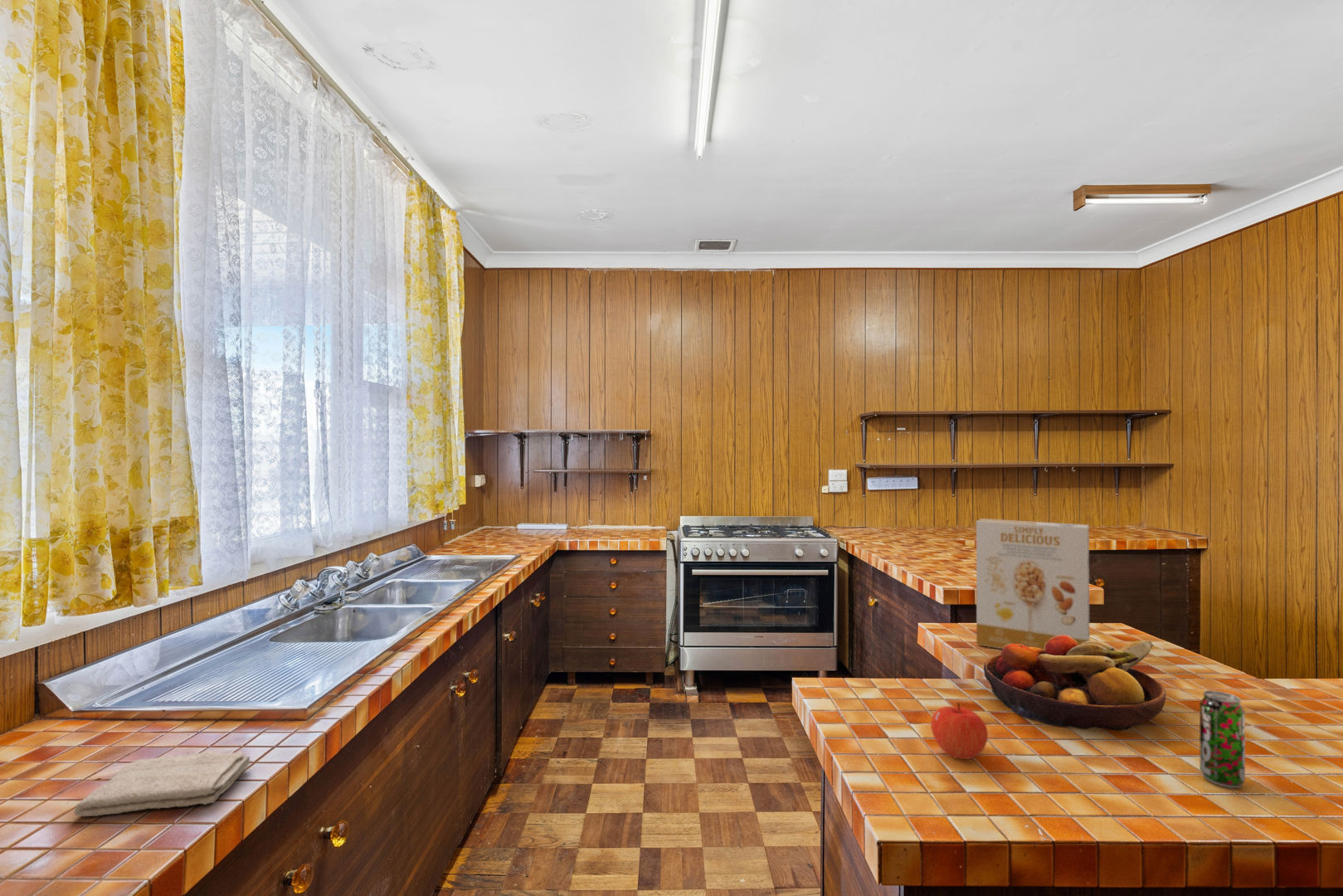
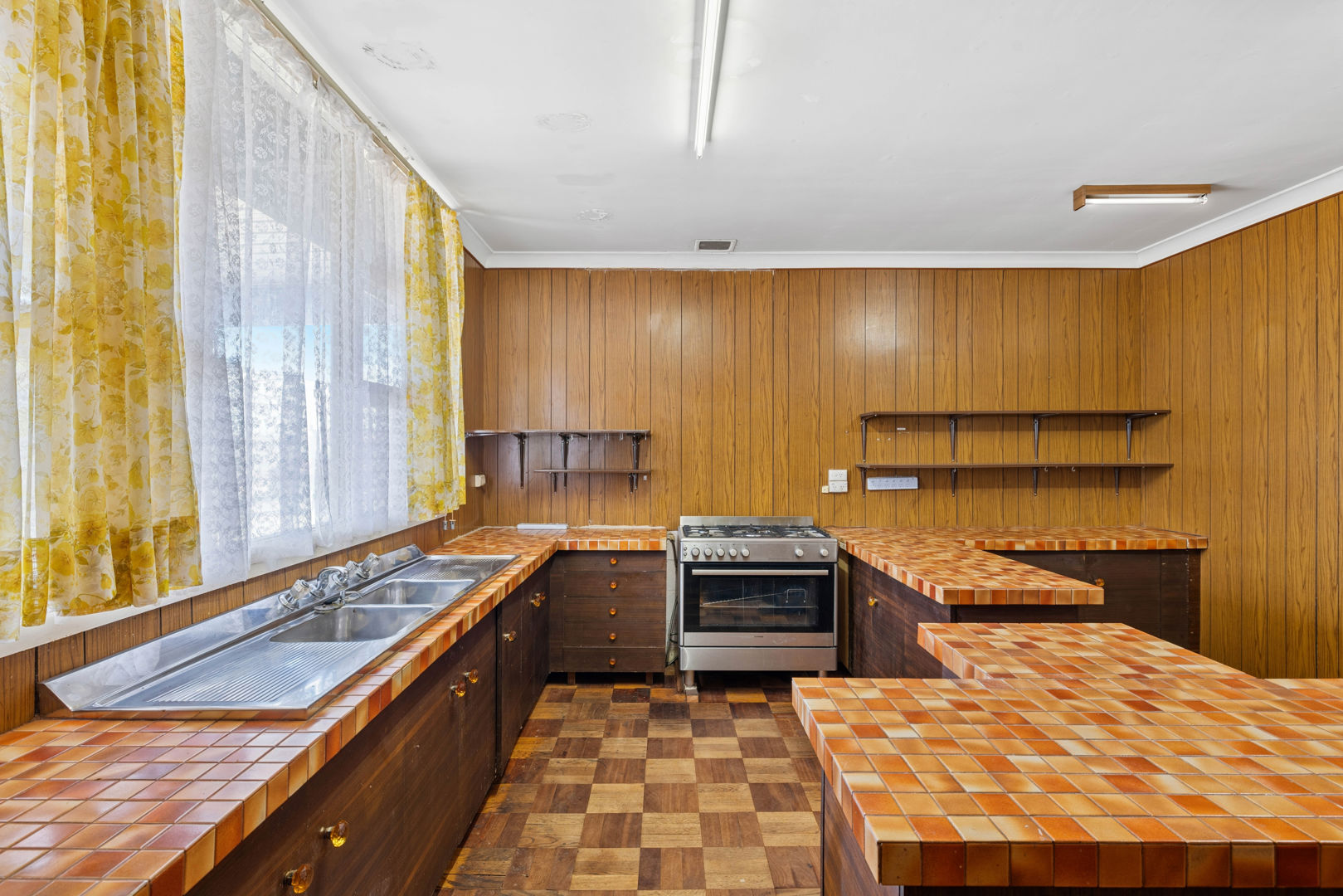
- cereal box [976,518,1090,650]
- apple [930,702,989,760]
- fruit bowl [983,635,1167,732]
- washcloth [74,750,251,817]
- beverage can [1199,689,1246,789]
